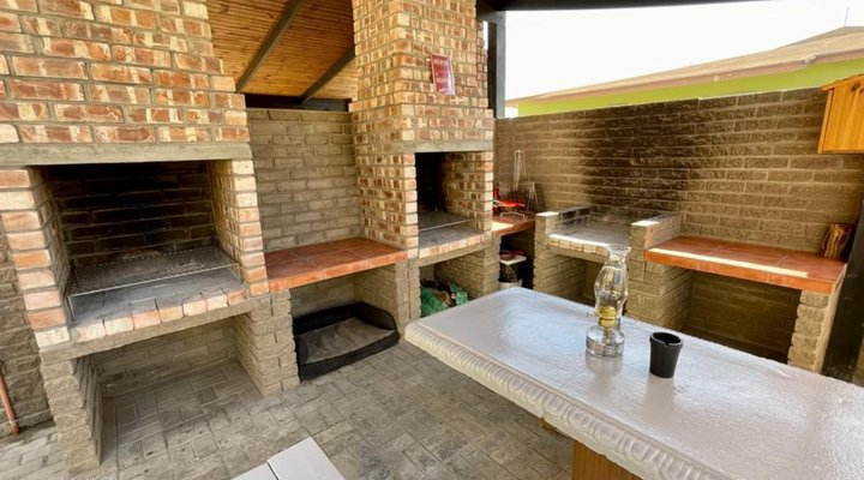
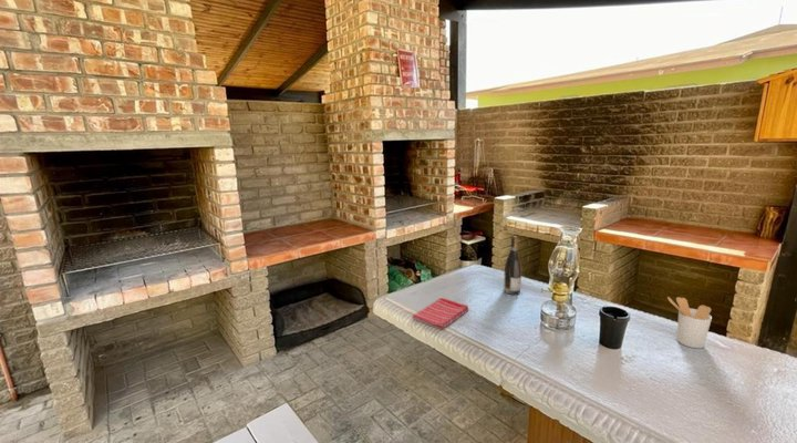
+ wine bottle [503,235,522,296]
+ utensil holder [666,296,713,349]
+ dish towel [411,297,469,330]
